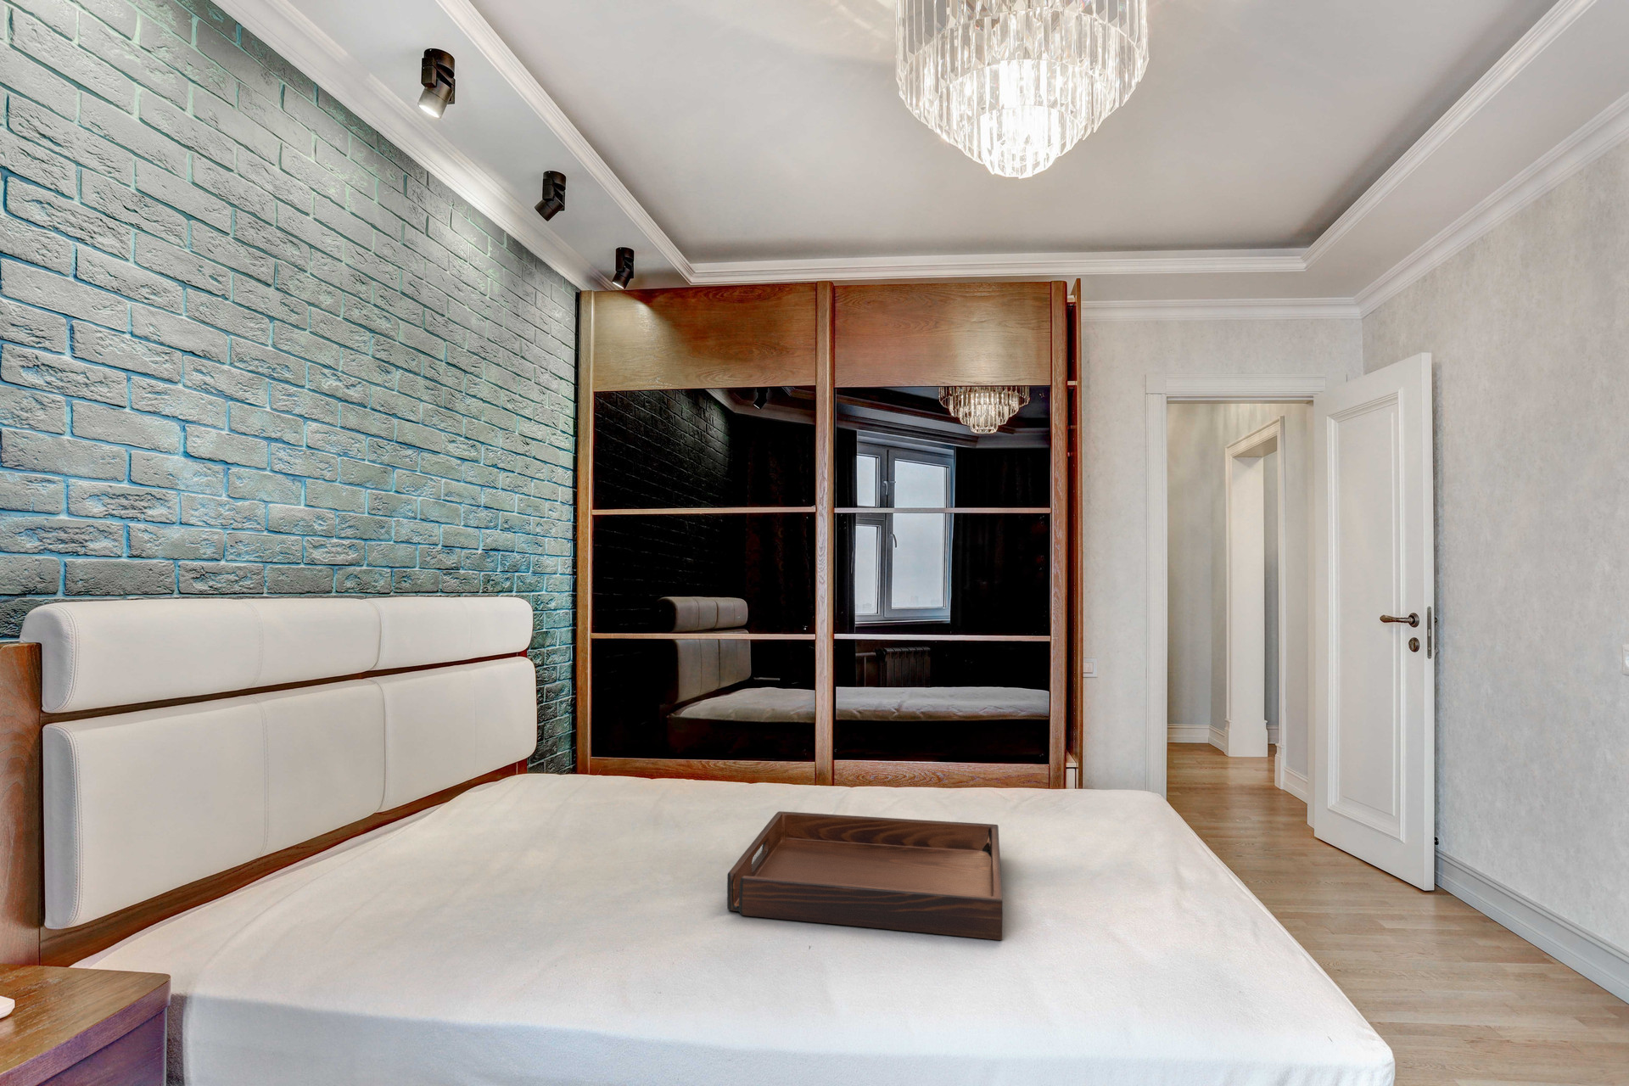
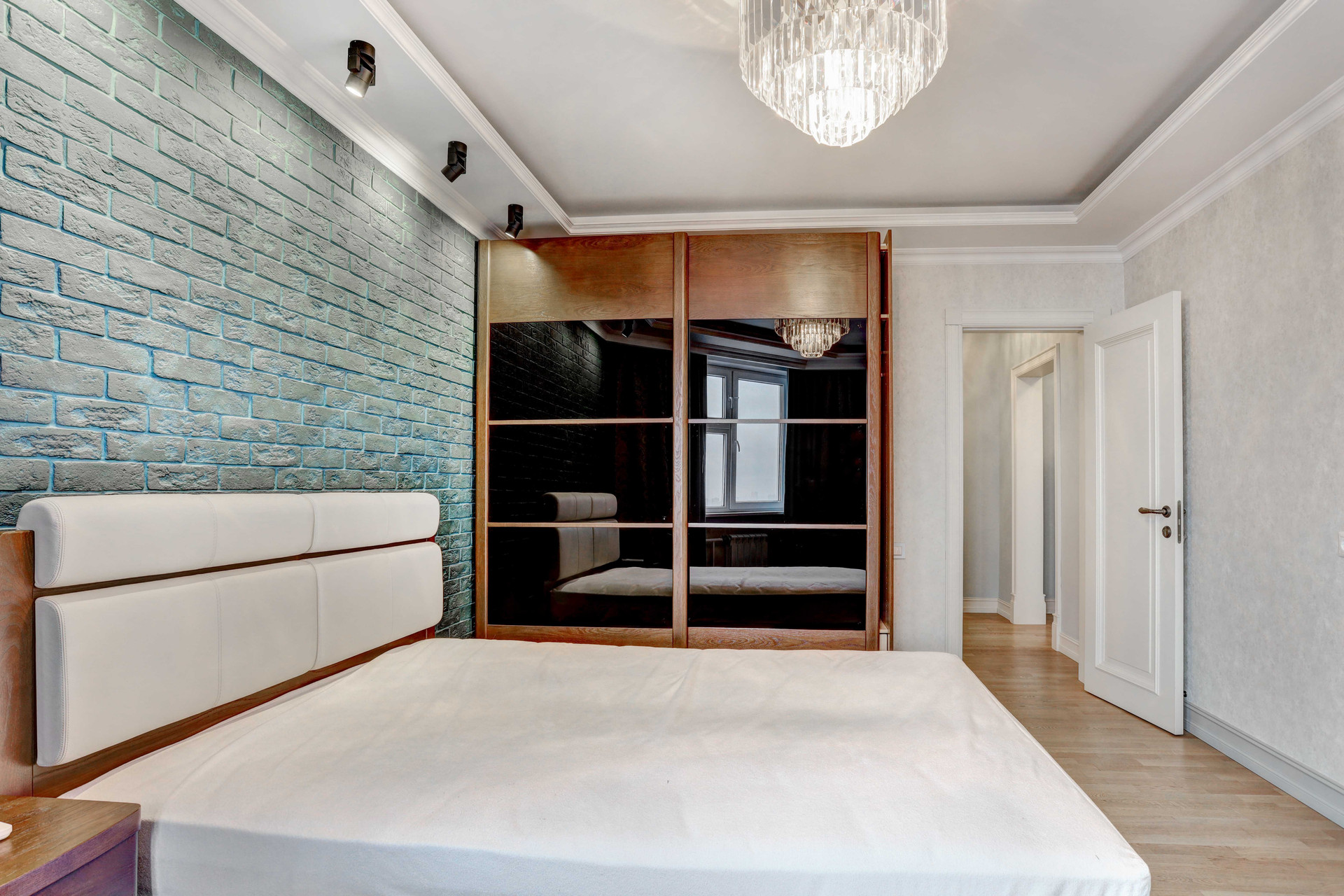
- serving tray [726,810,1002,941]
